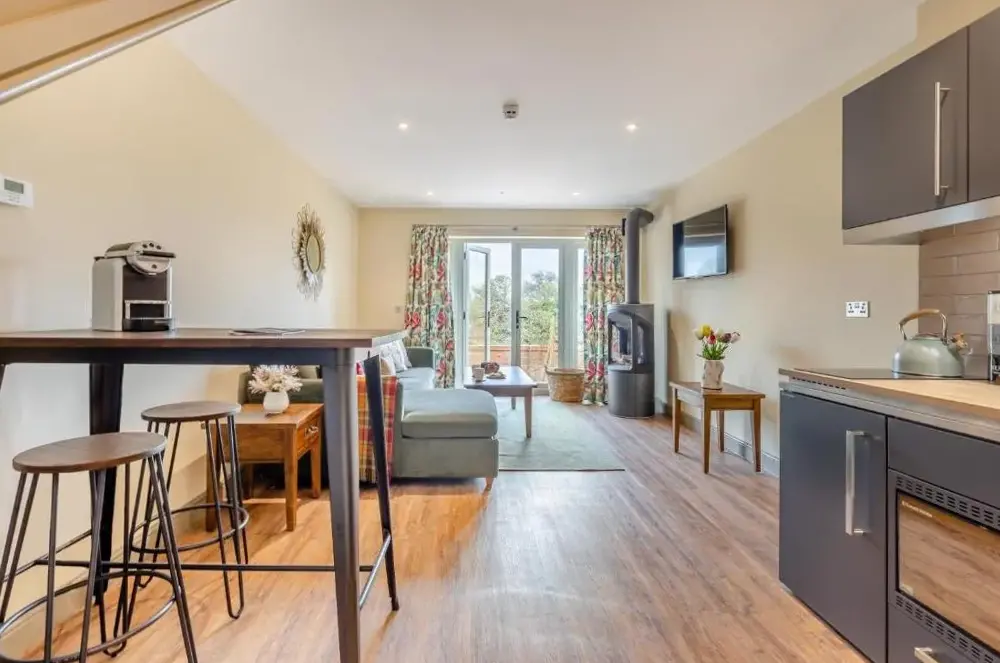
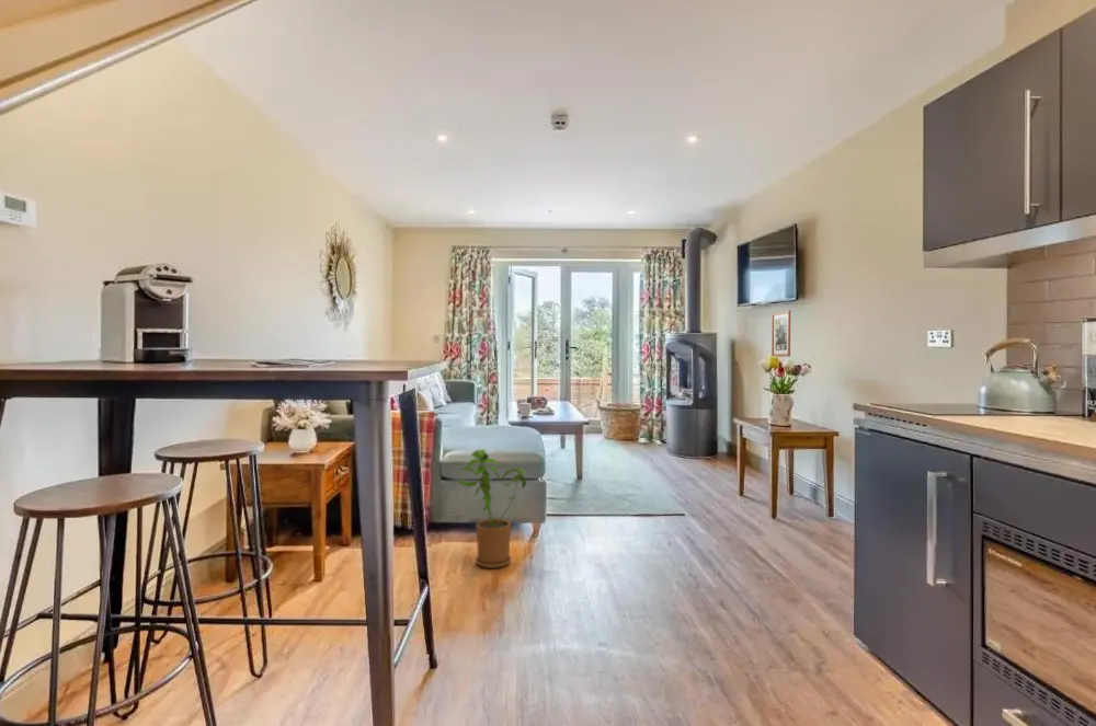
+ wall art [770,309,791,358]
+ house plant [455,448,528,569]
